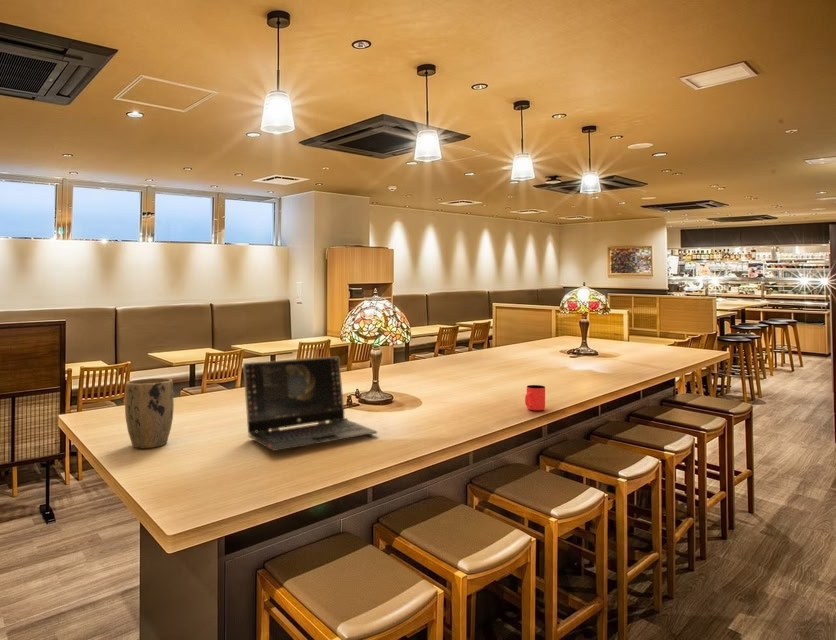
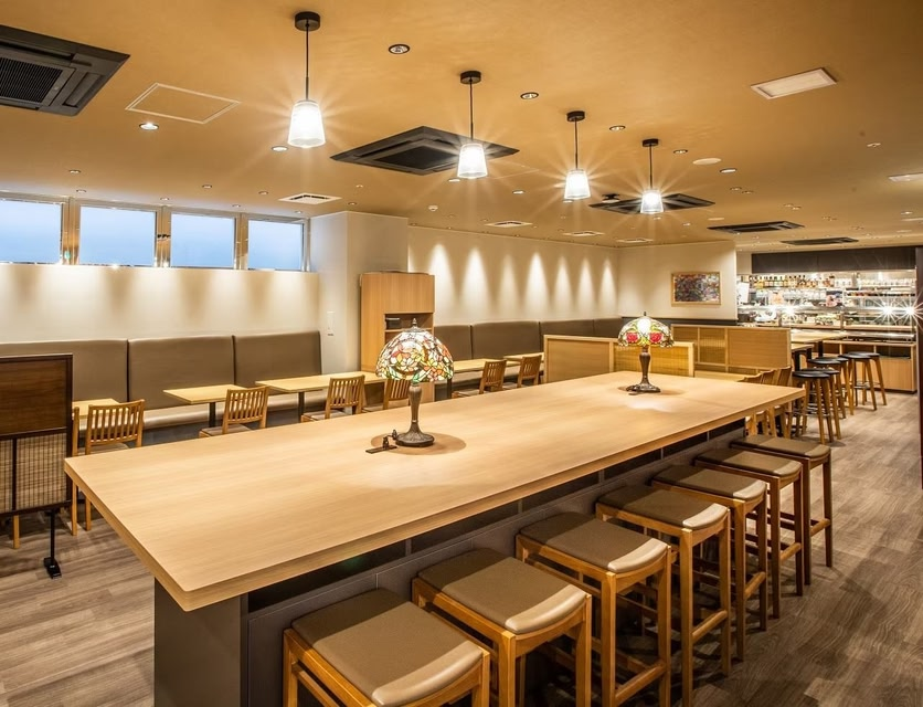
- cup [524,384,546,412]
- laptop computer [242,355,378,452]
- plant pot [124,377,175,449]
